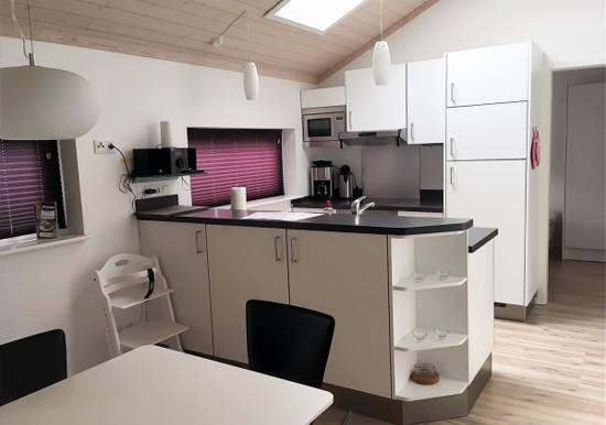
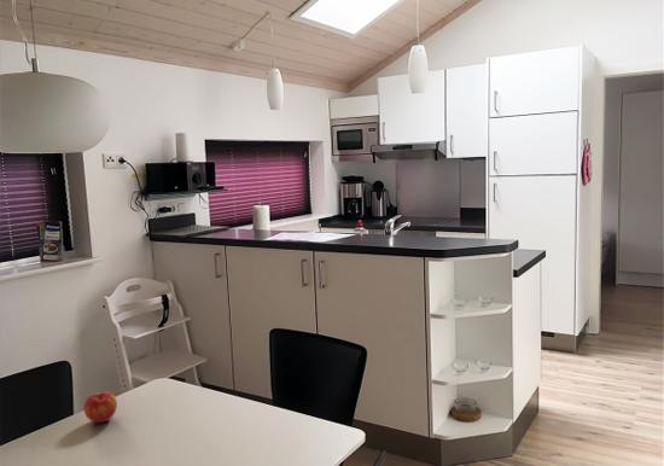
+ apple [82,390,118,424]
